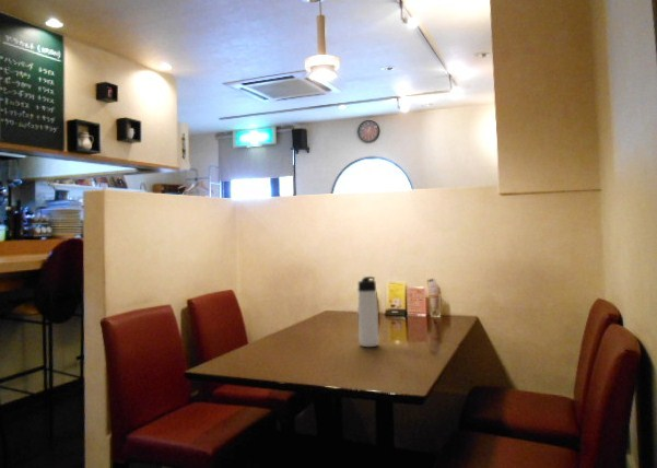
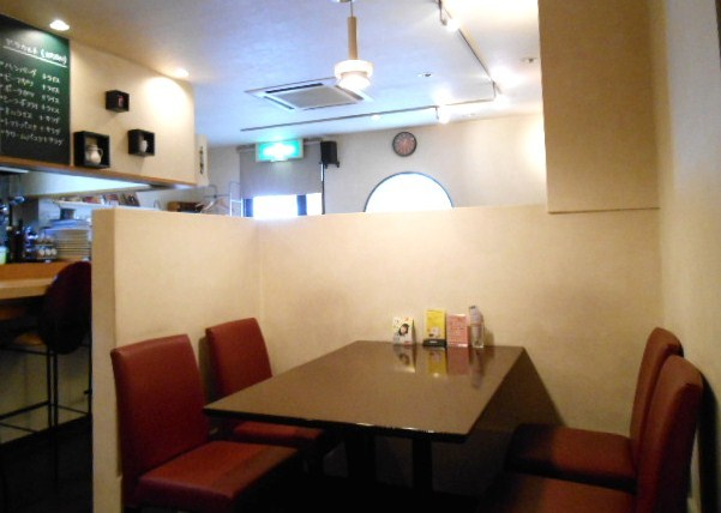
- thermos bottle [356,276,380,348]
